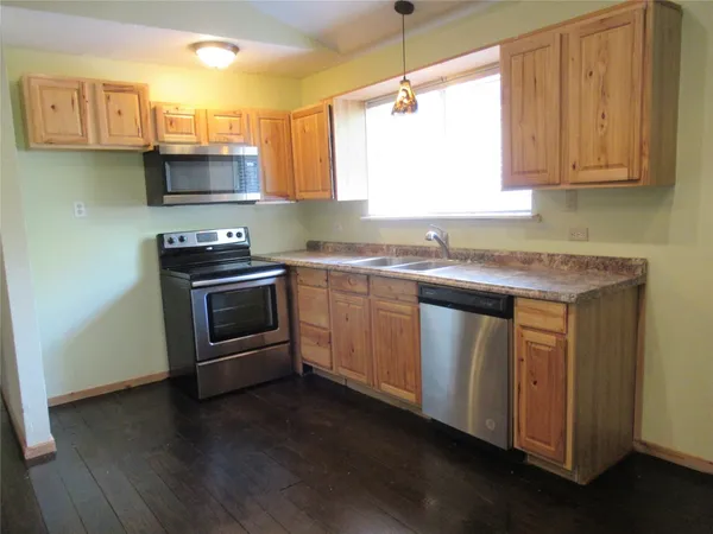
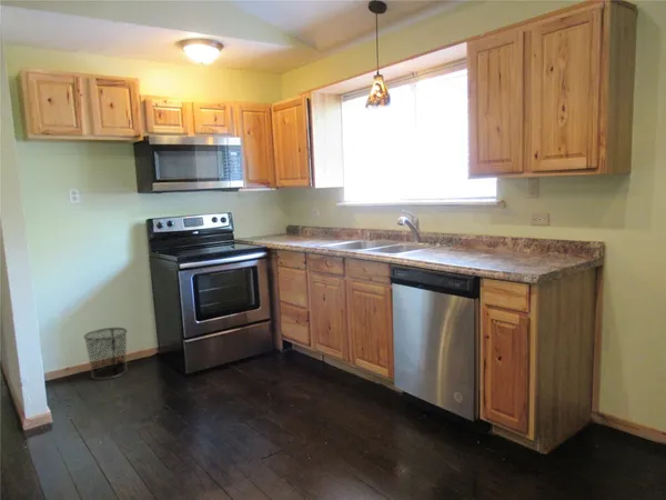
+ waste bin [82,327,129,381]
